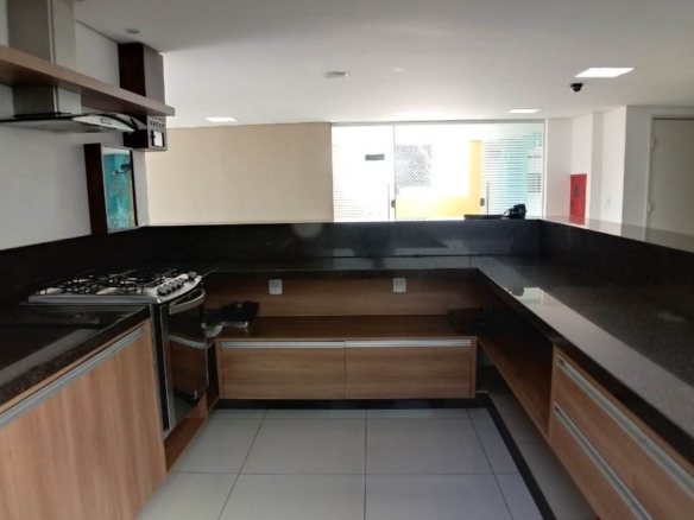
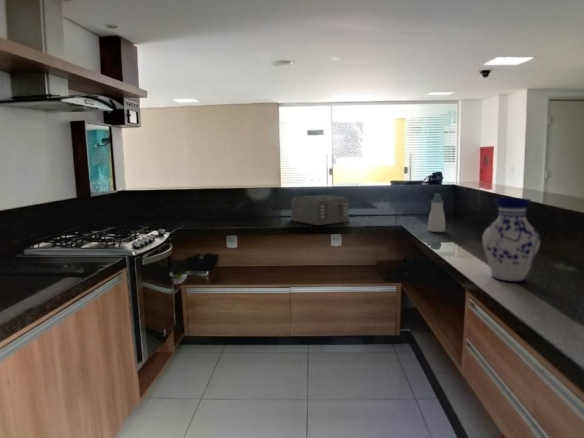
+ vase [482,197,541,283]
+ toaster [289,194,351,226]
+ soap bottle [427,193,446,233]
